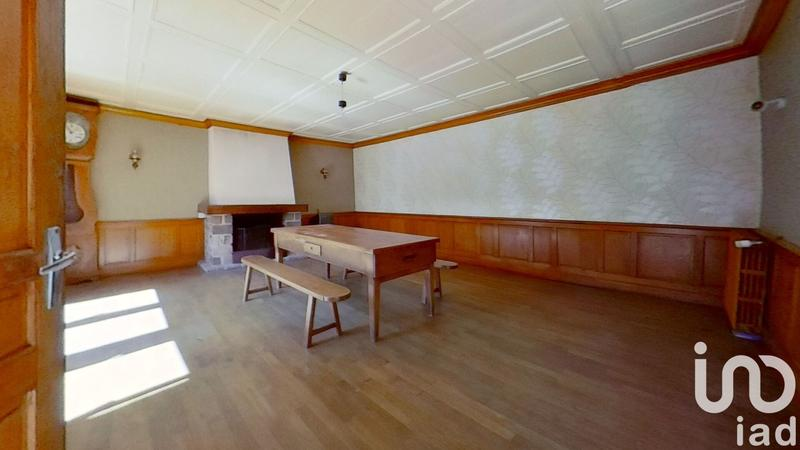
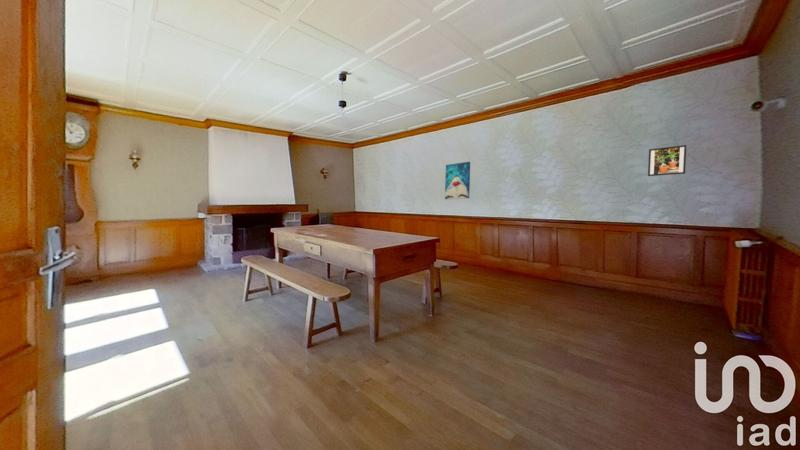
+ wall art [444,161,471,200]
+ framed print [647,144,687,177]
